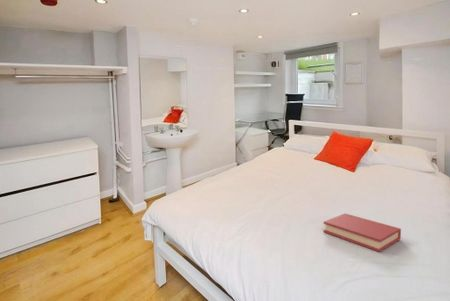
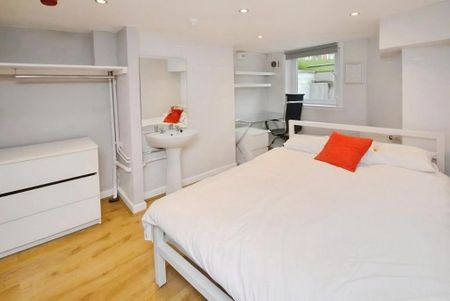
- hardback book [323,212,402,253]
